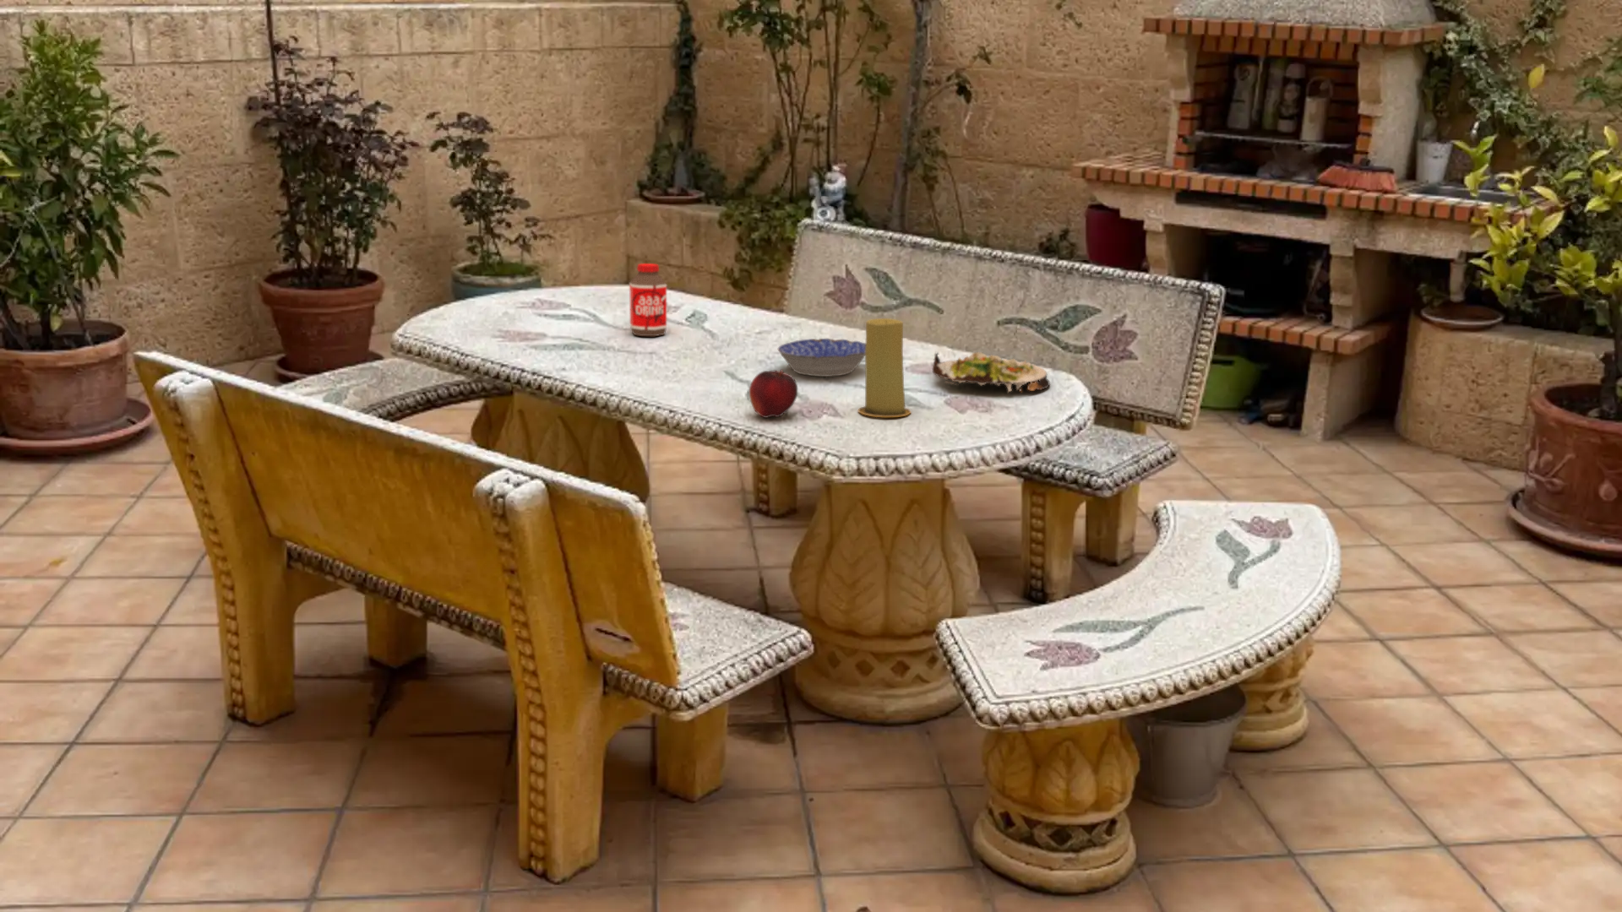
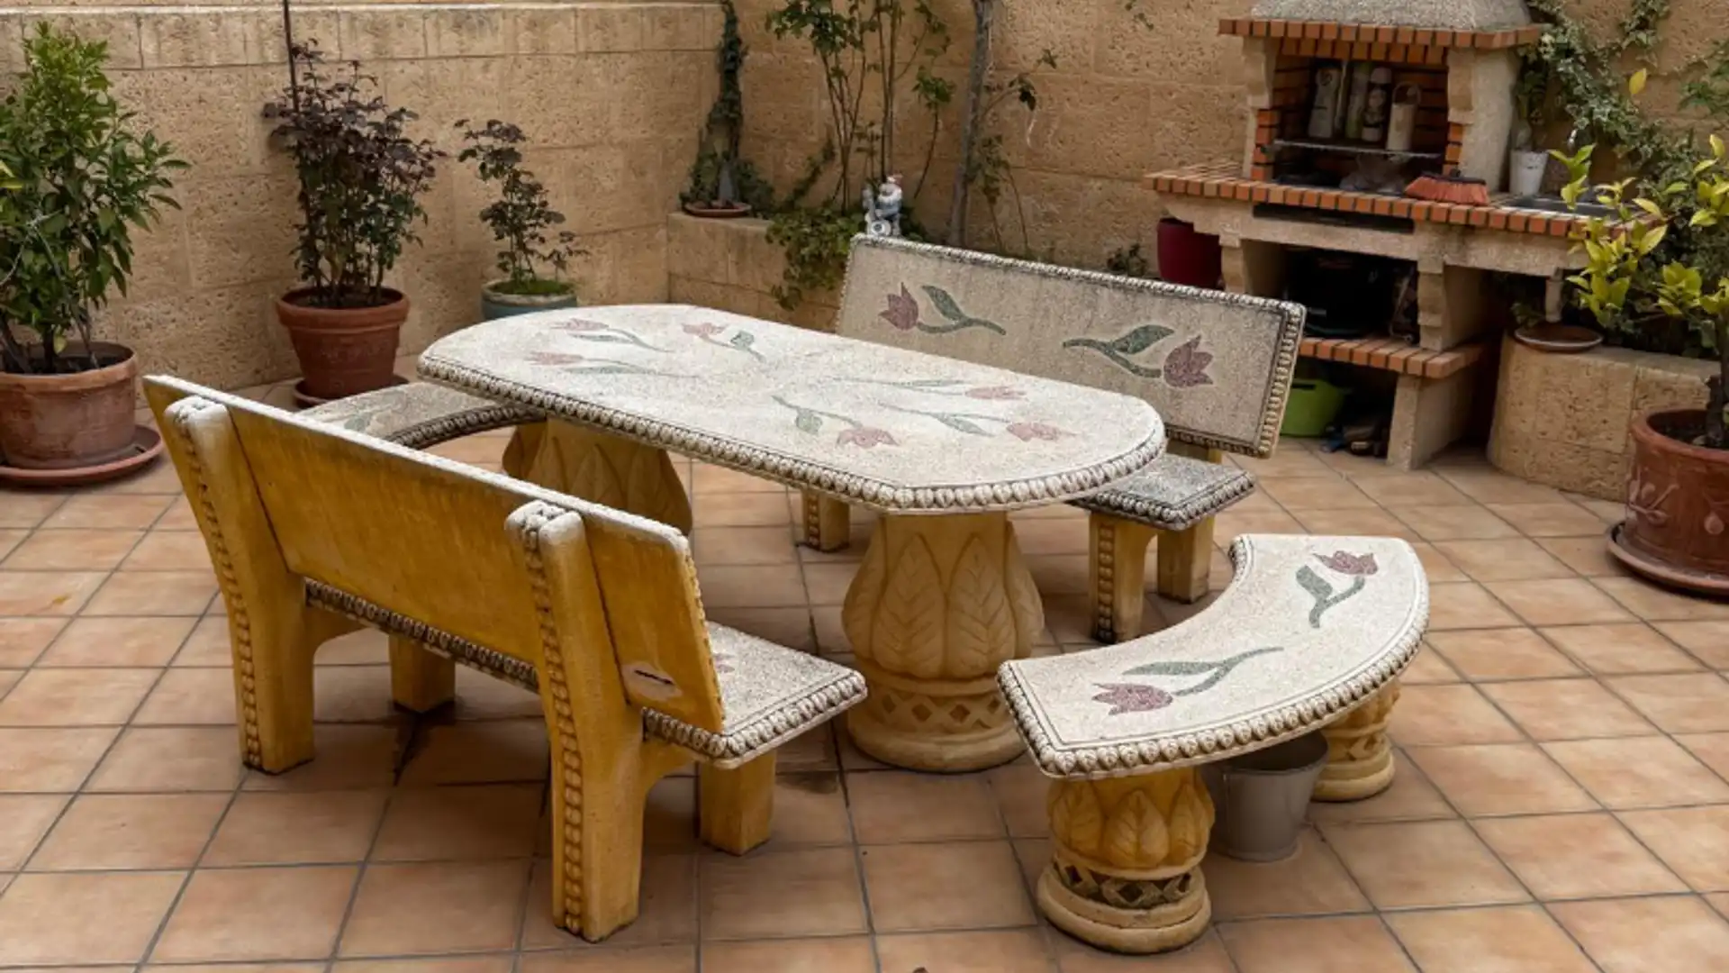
- bottle [628,263,667,337]
- bowl [778,337,866,377]
- salad plate [931,351,1051,393]
- fruit [749,369,799,419]
- candle [858,317,912,418]
